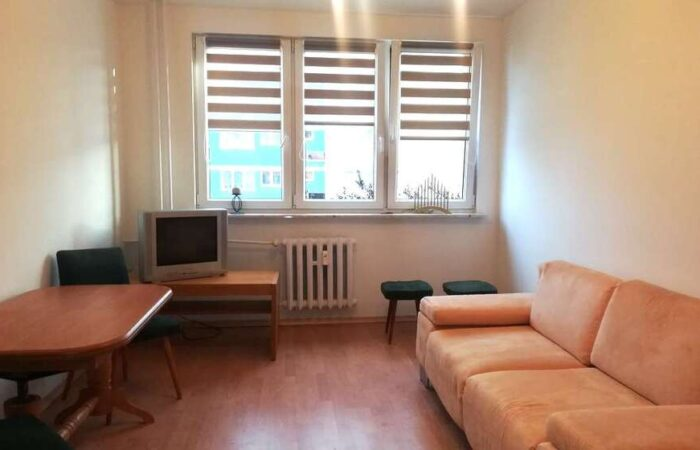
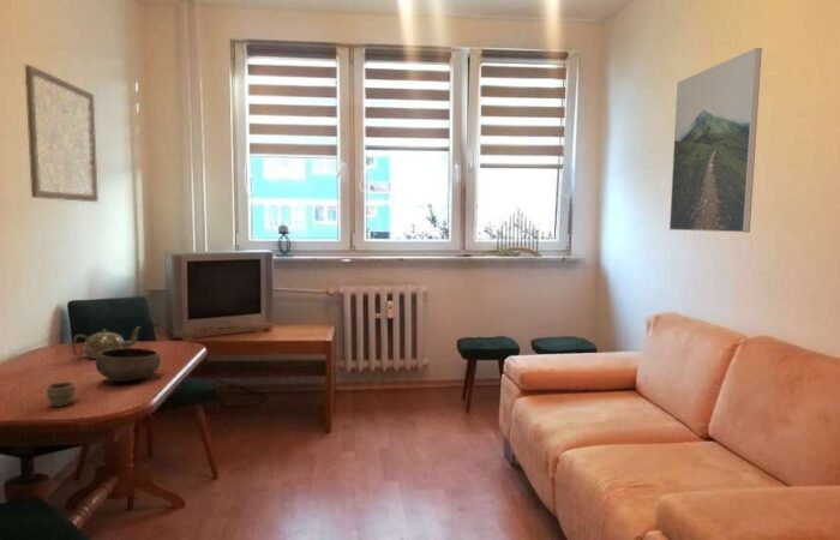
+ teapot [71,325,143,360]
+ bowl [95,347,162,383]
+ cup [44,380,76,408]
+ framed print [668,47,763,234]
+ wall art [24,64,100,203]
